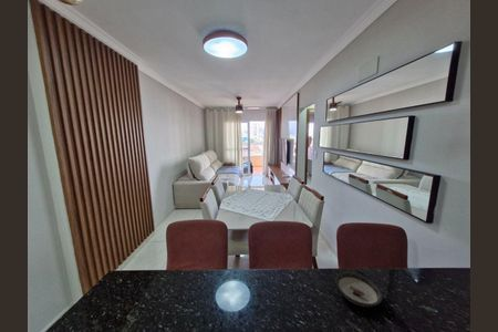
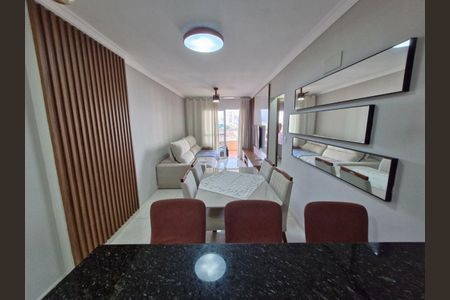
- saucer [334,271,384,308]
